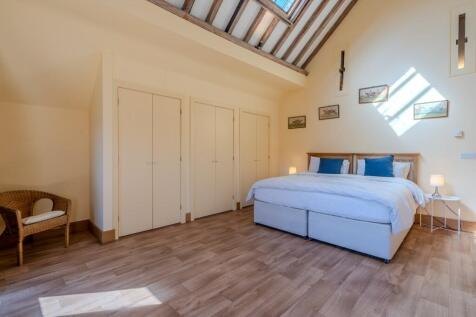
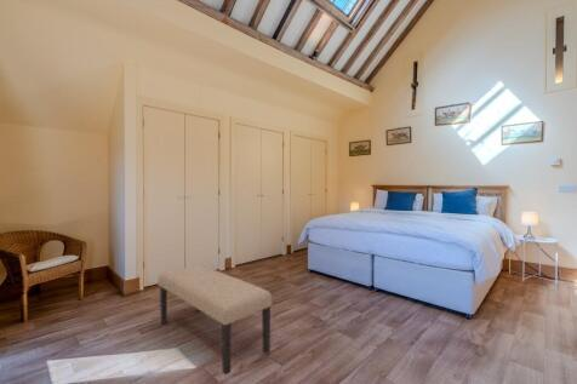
+ bench [156,264,274,376]
